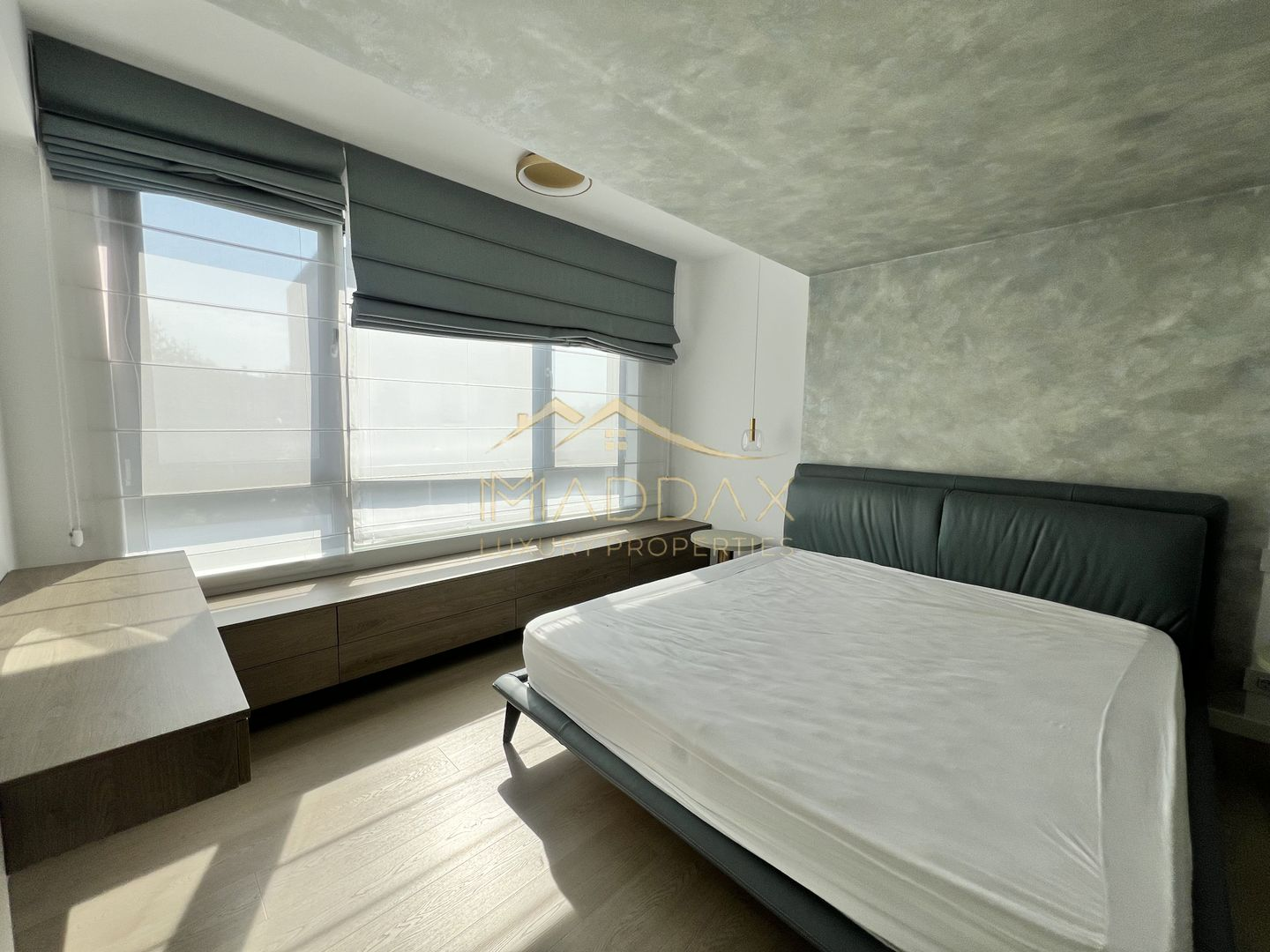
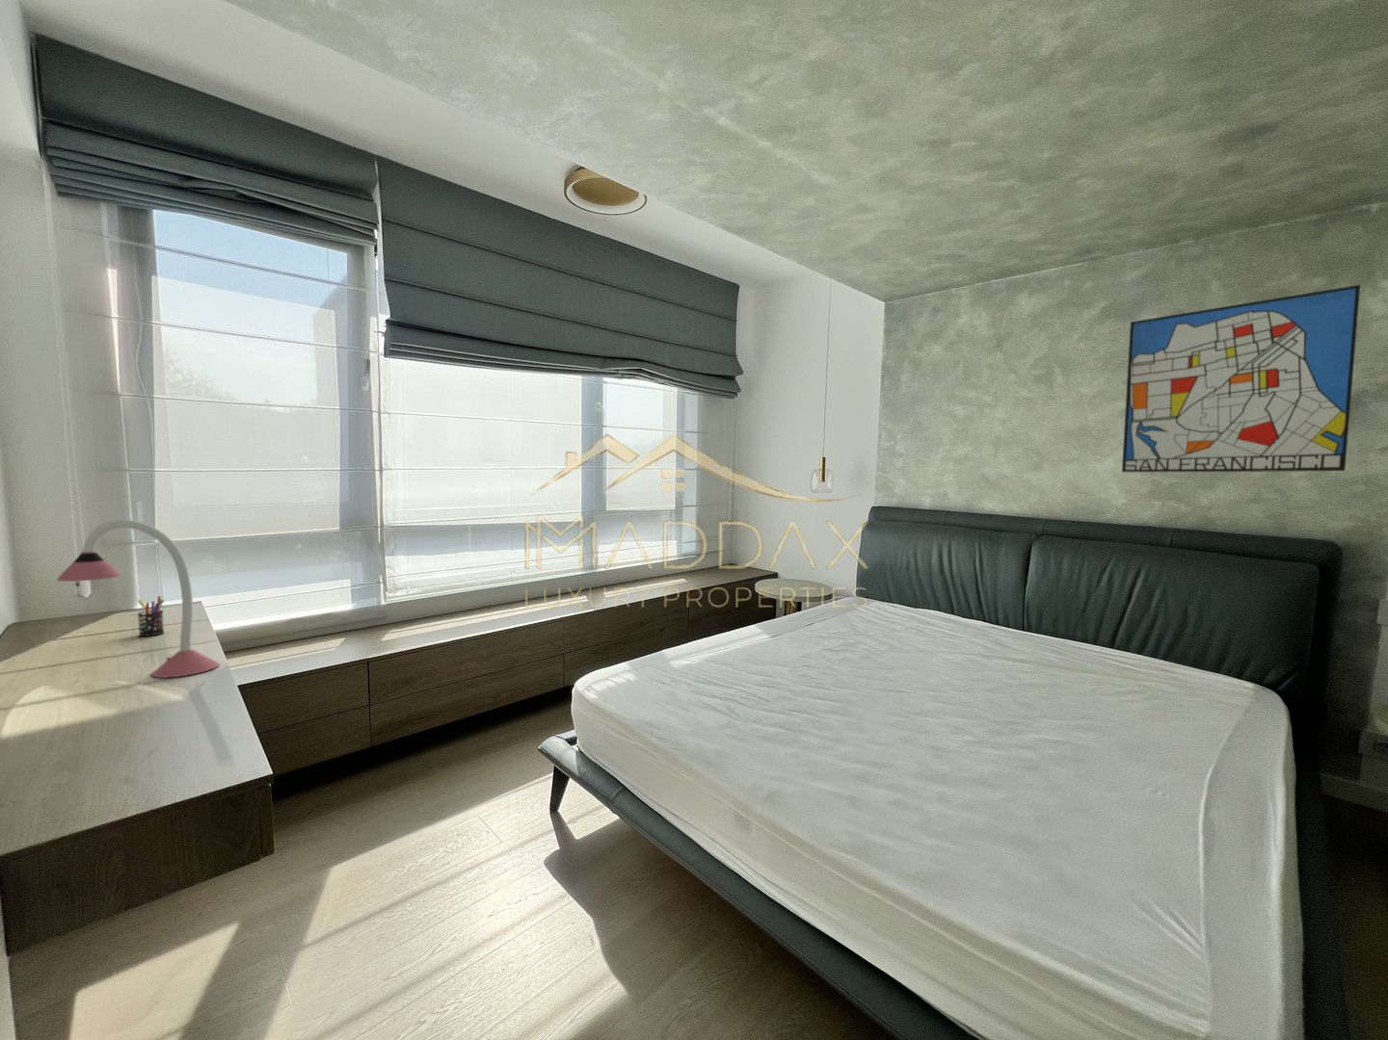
+ wall art [1121,284,1361,473]
+ desk lamp [56,519,221,678]
+ pen holder [137,595,166,638]
